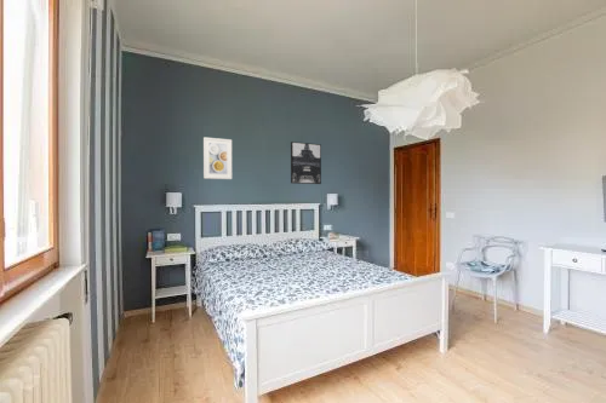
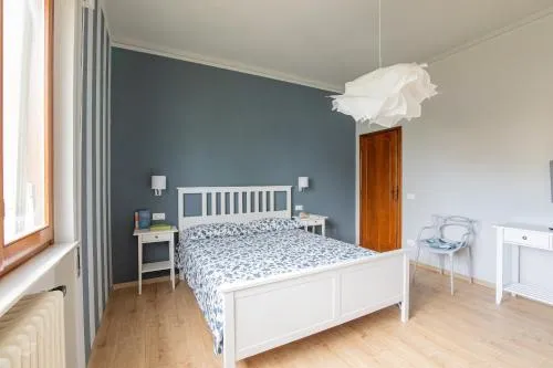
- wall art [290,140,322,185]
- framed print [202,136,233,180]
